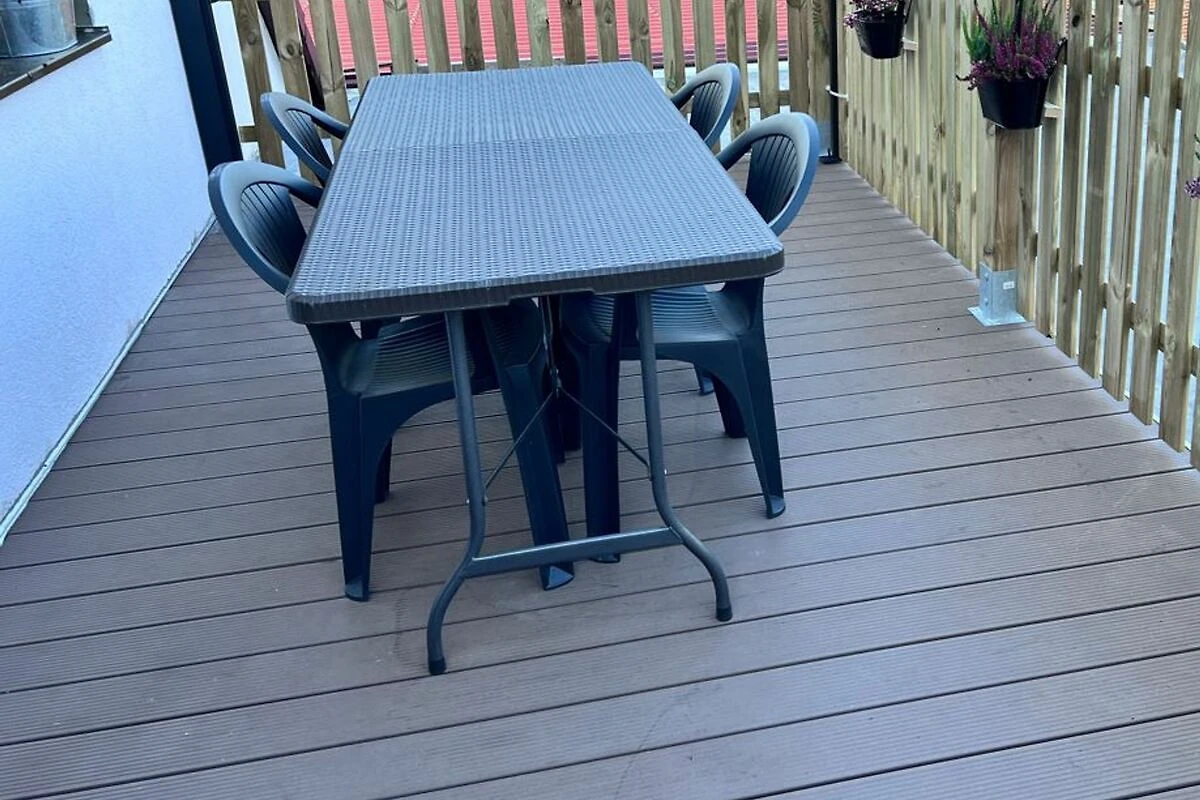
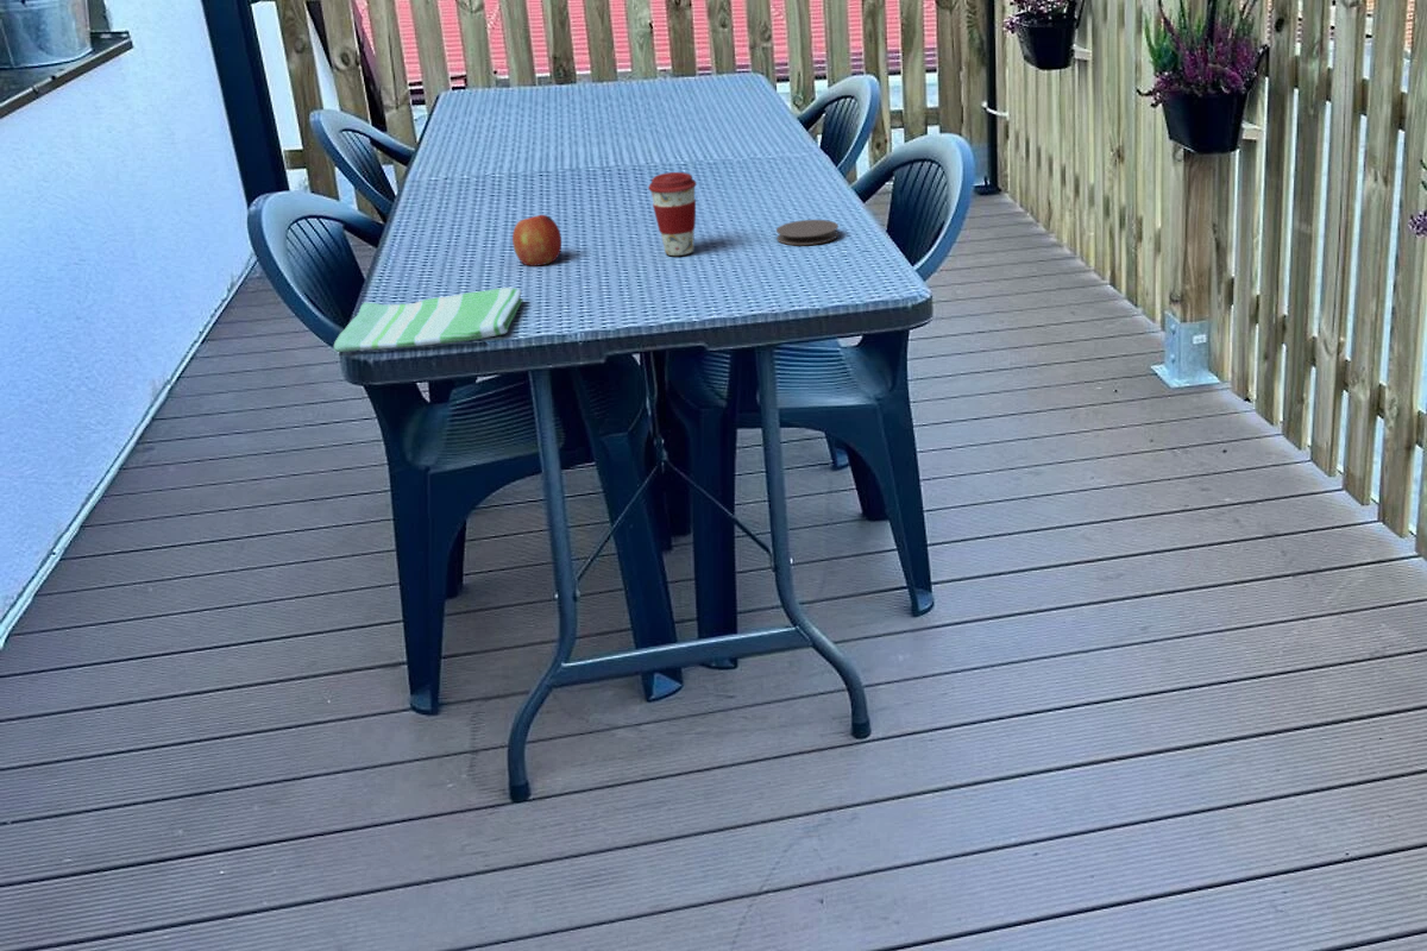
+ dish towel [333,286,524,353]
+ coaster [775,219,840,246]
+ fruit [511,214,562,267]
+ coffee cup [647,171,698,257]
